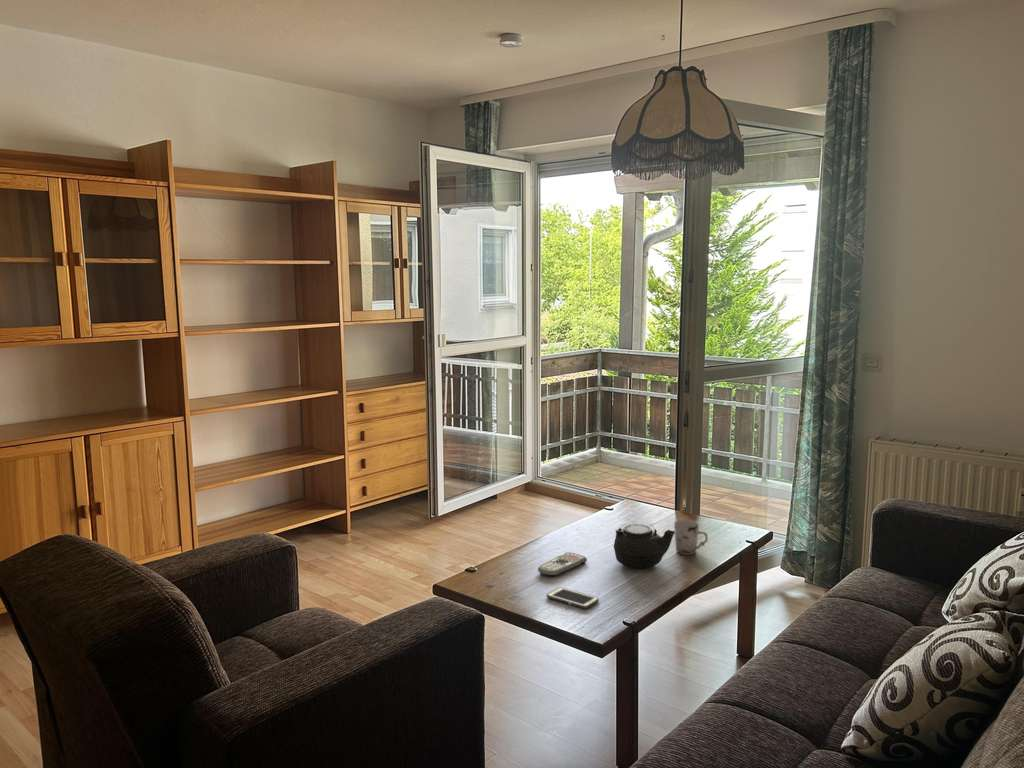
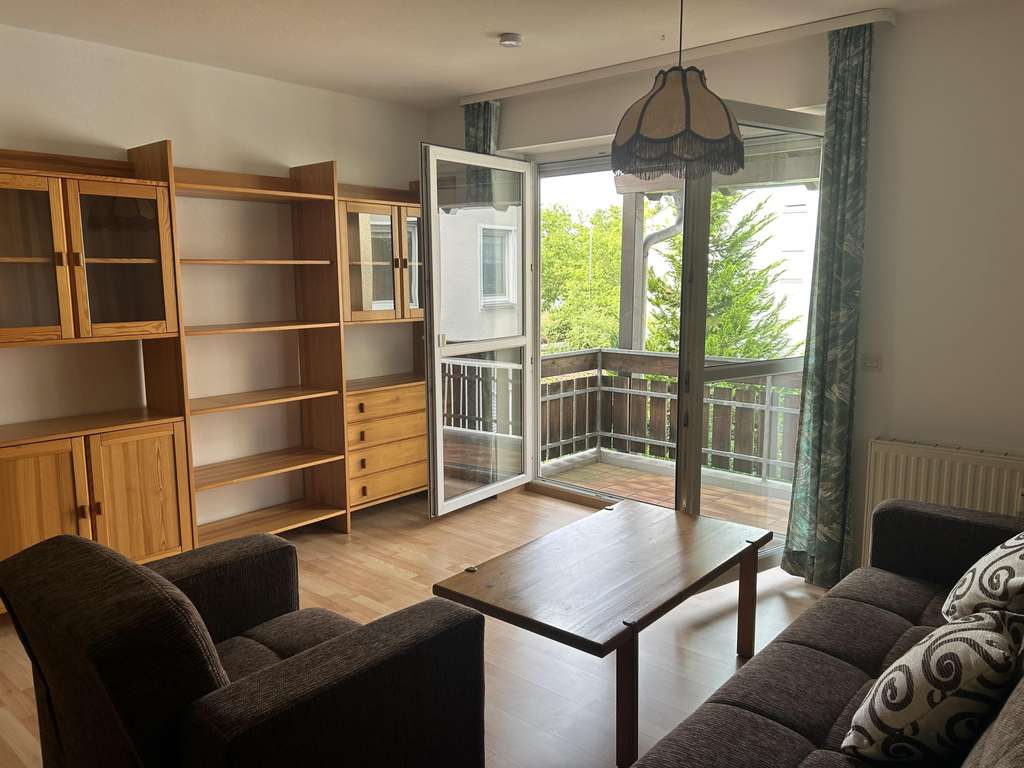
- remote control [537,551,588,577]
- cup [673,519,709,556]
- cell phone [546,586,600,610]
- teapot [613,523,676,570]
